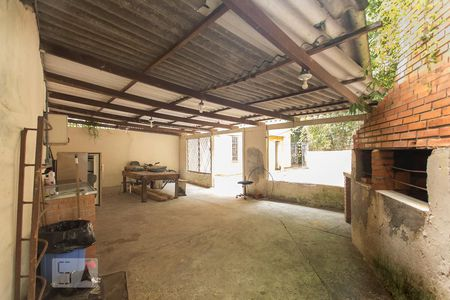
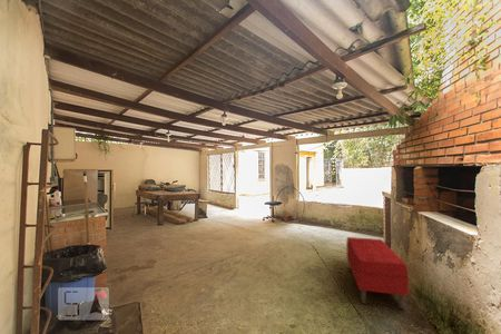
+ bench [345,236,410,310]
